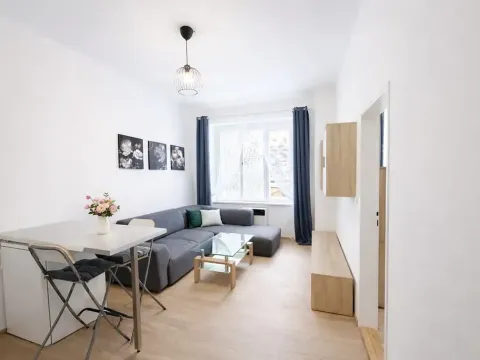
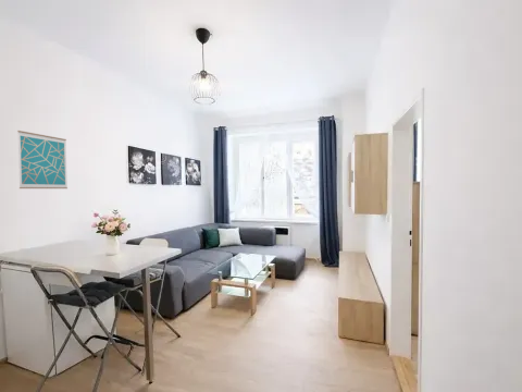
+ wall art [16,130,69,189]
